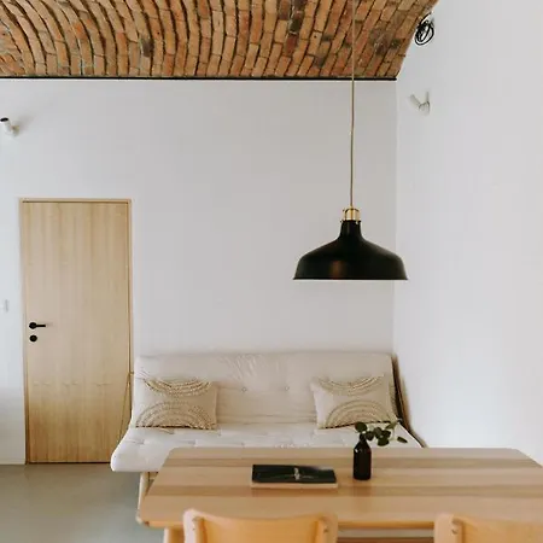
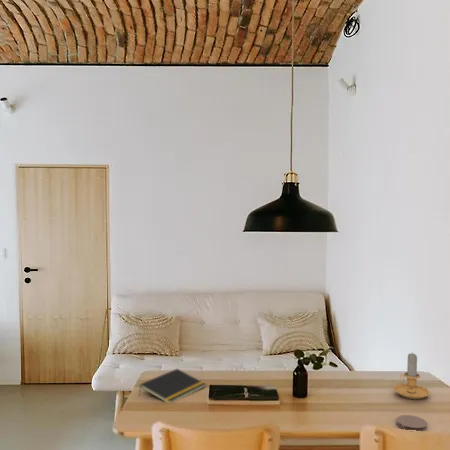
+ notepad [138,368,207,404]
+ coaster [395,414,428,432]
+ candle [393,351,431,400]
